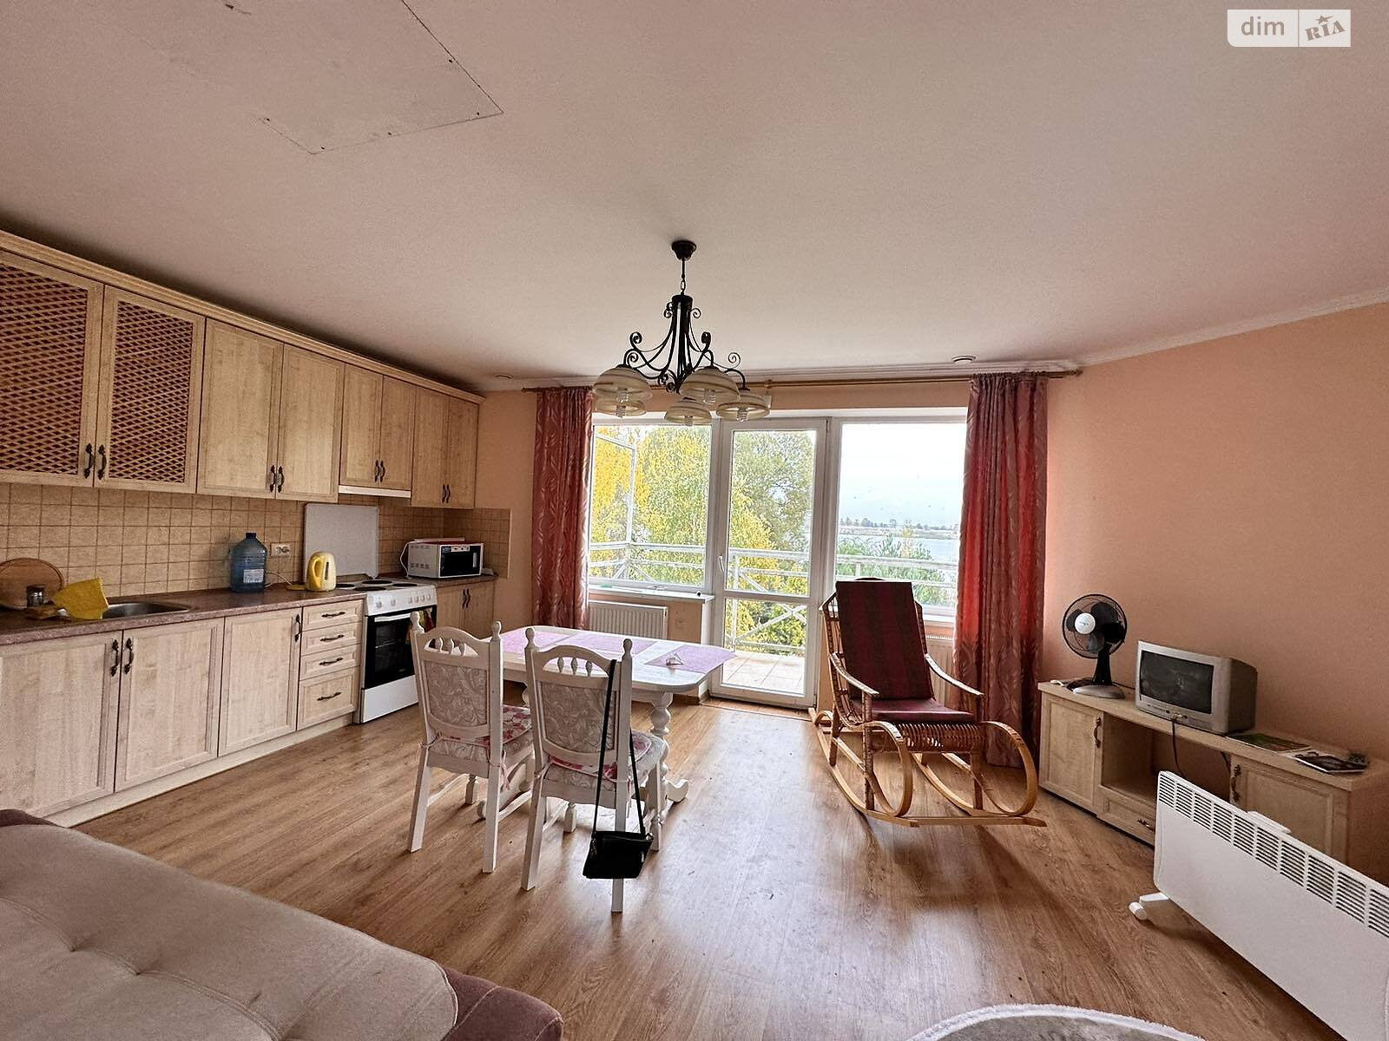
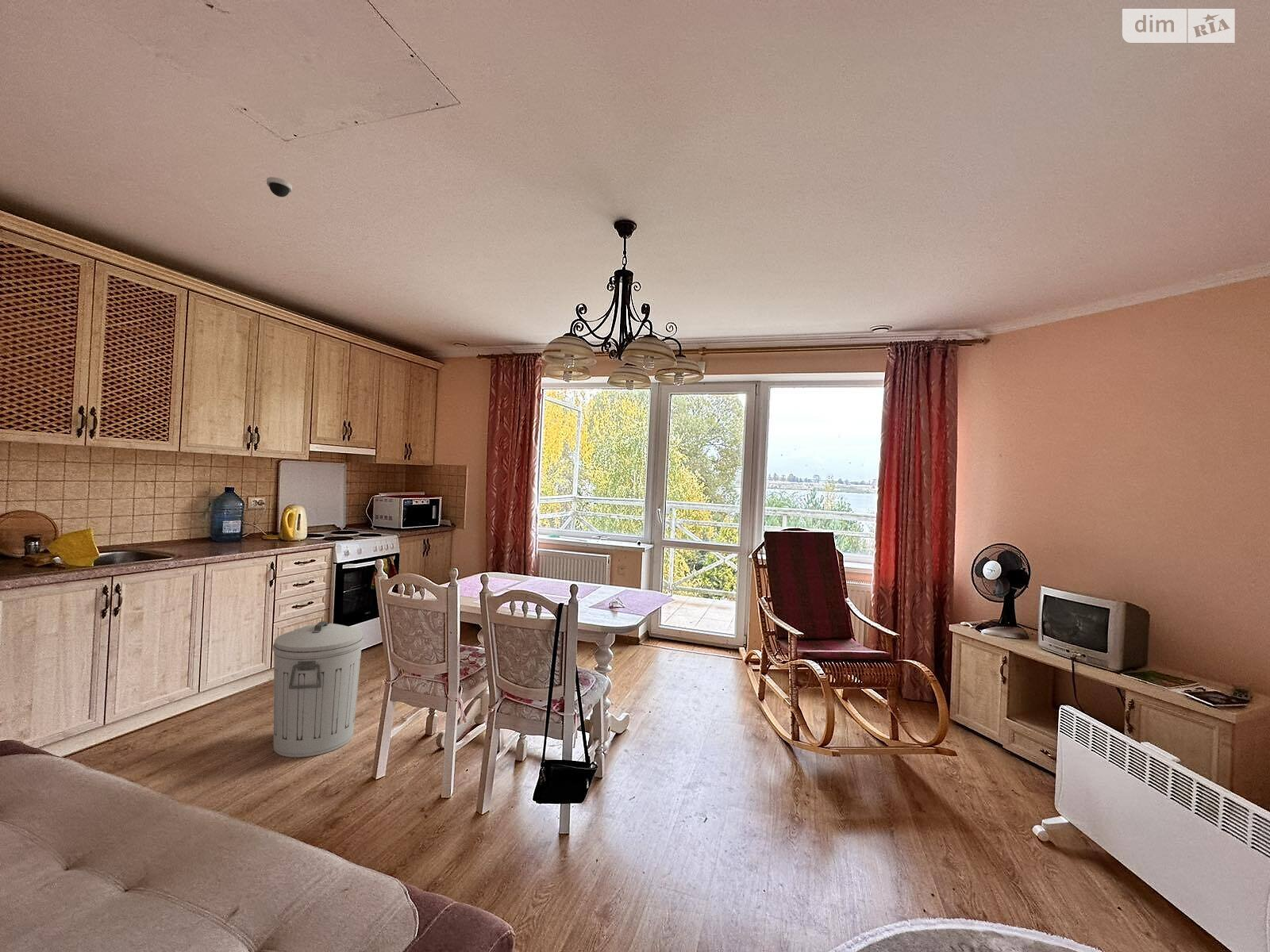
+ trash can [272,620,364,758]
+ dome security camera [266,176,293,198]
